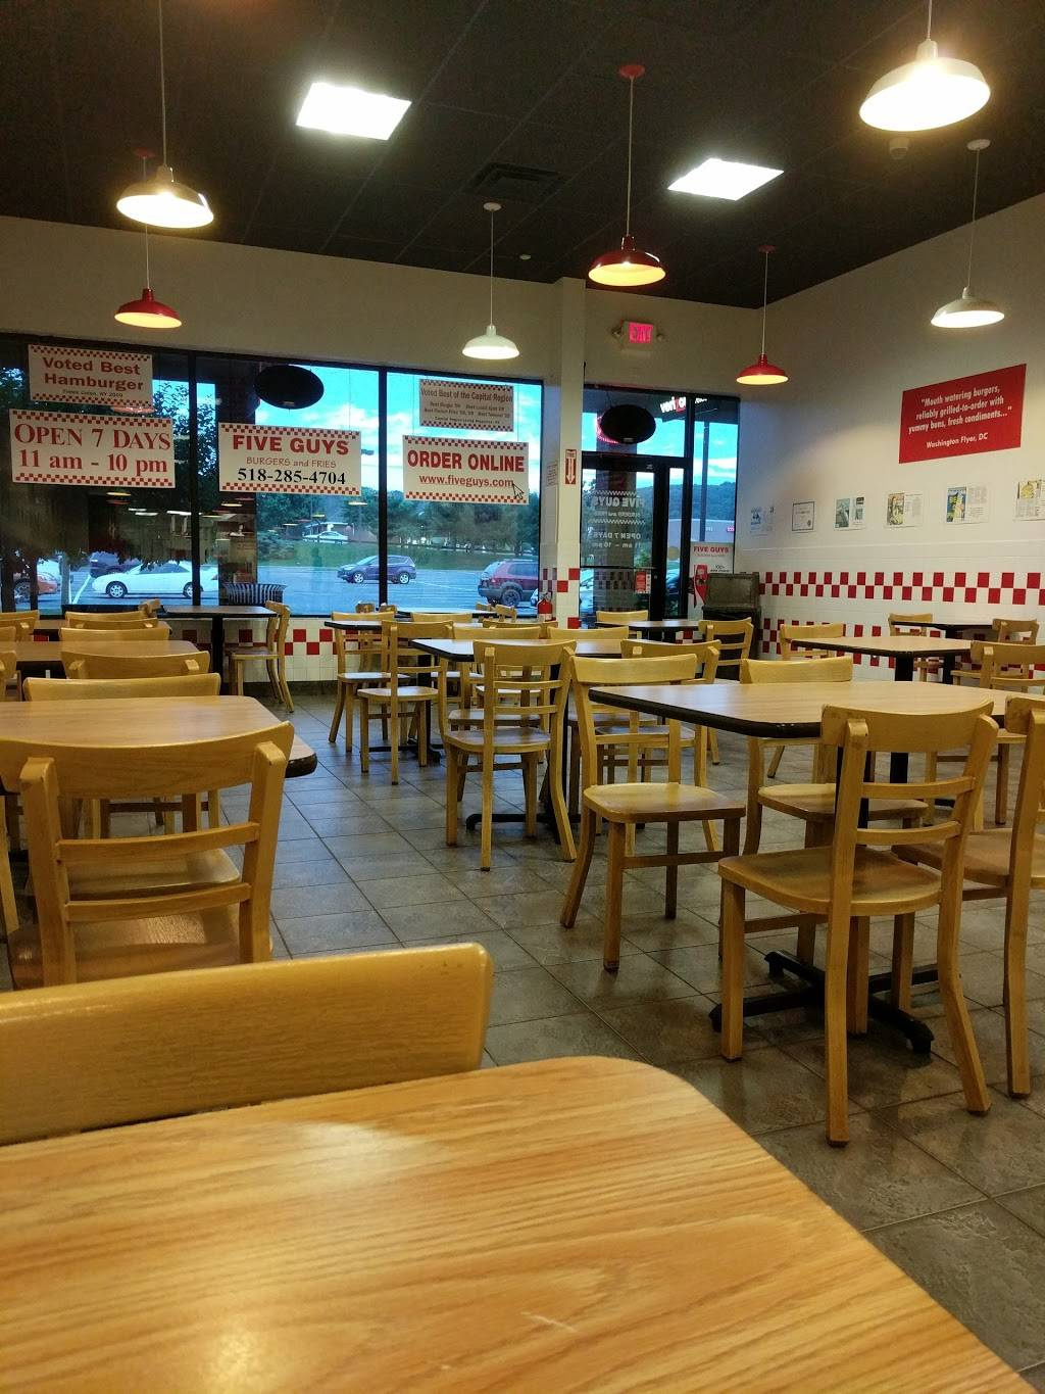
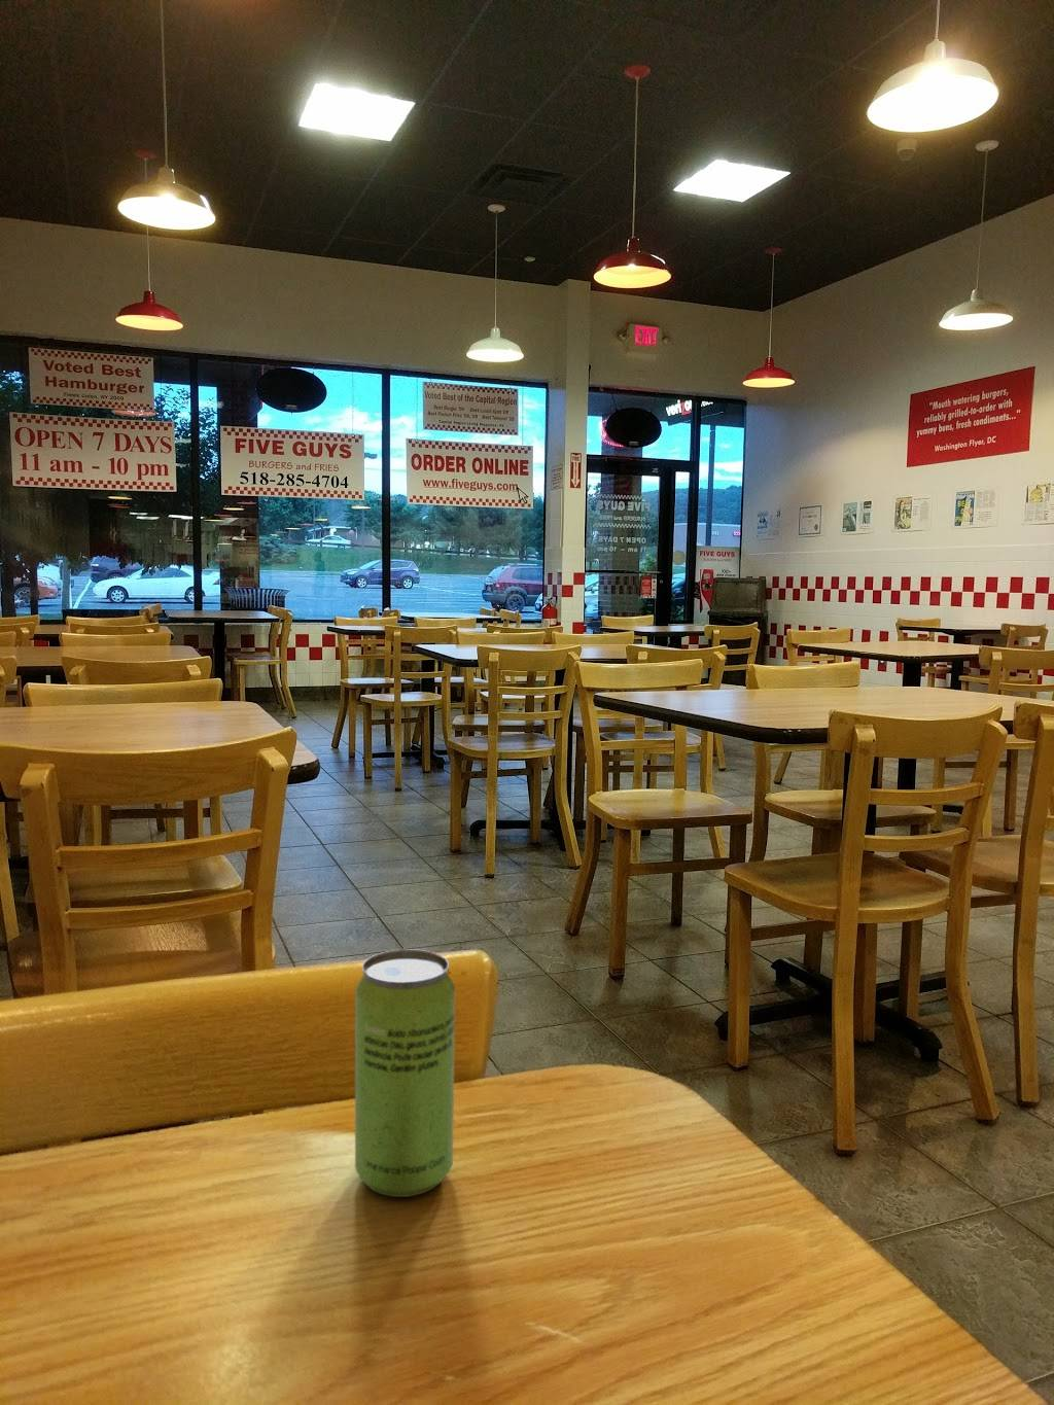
+ beverage can [354,949,456,1198]
